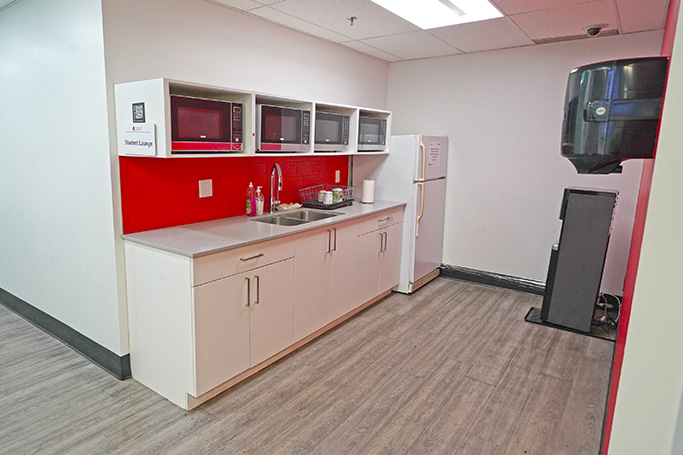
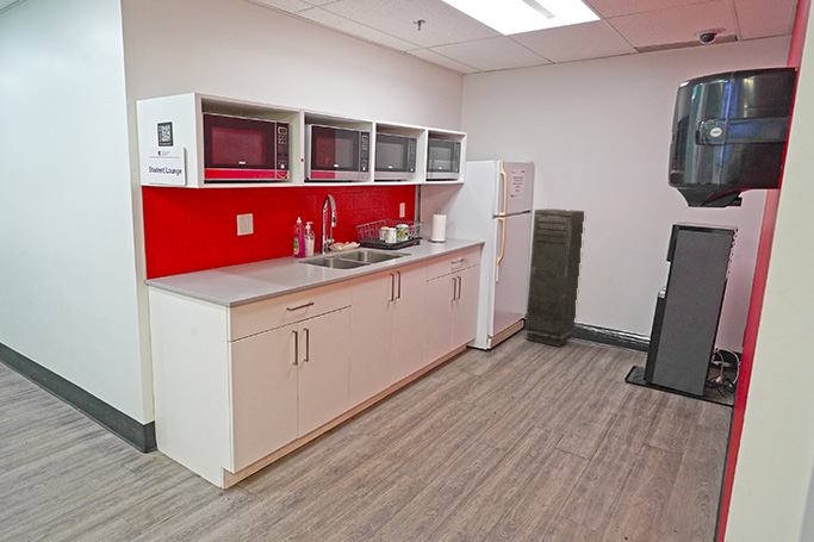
+ storage cabinet [524,208,585,348]
